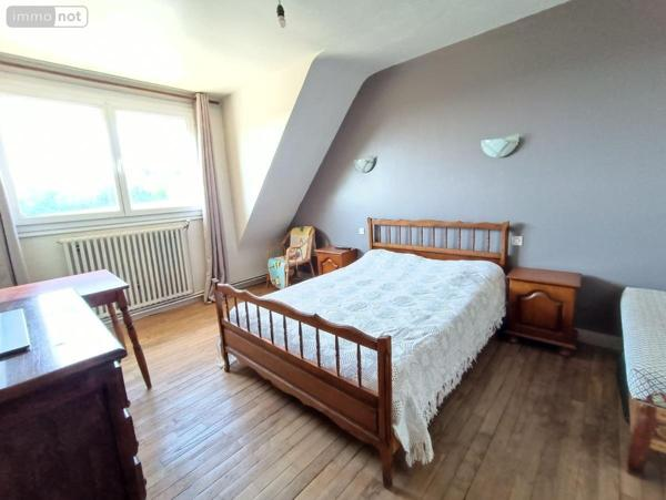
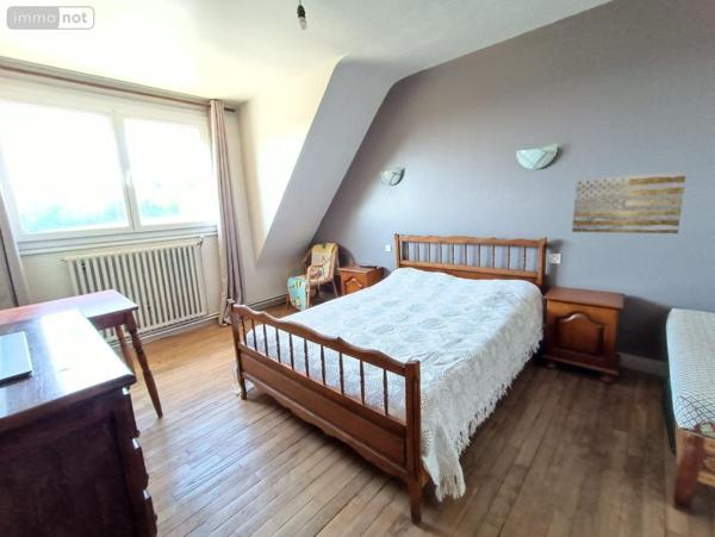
+ wall art [571,170,688,235]
